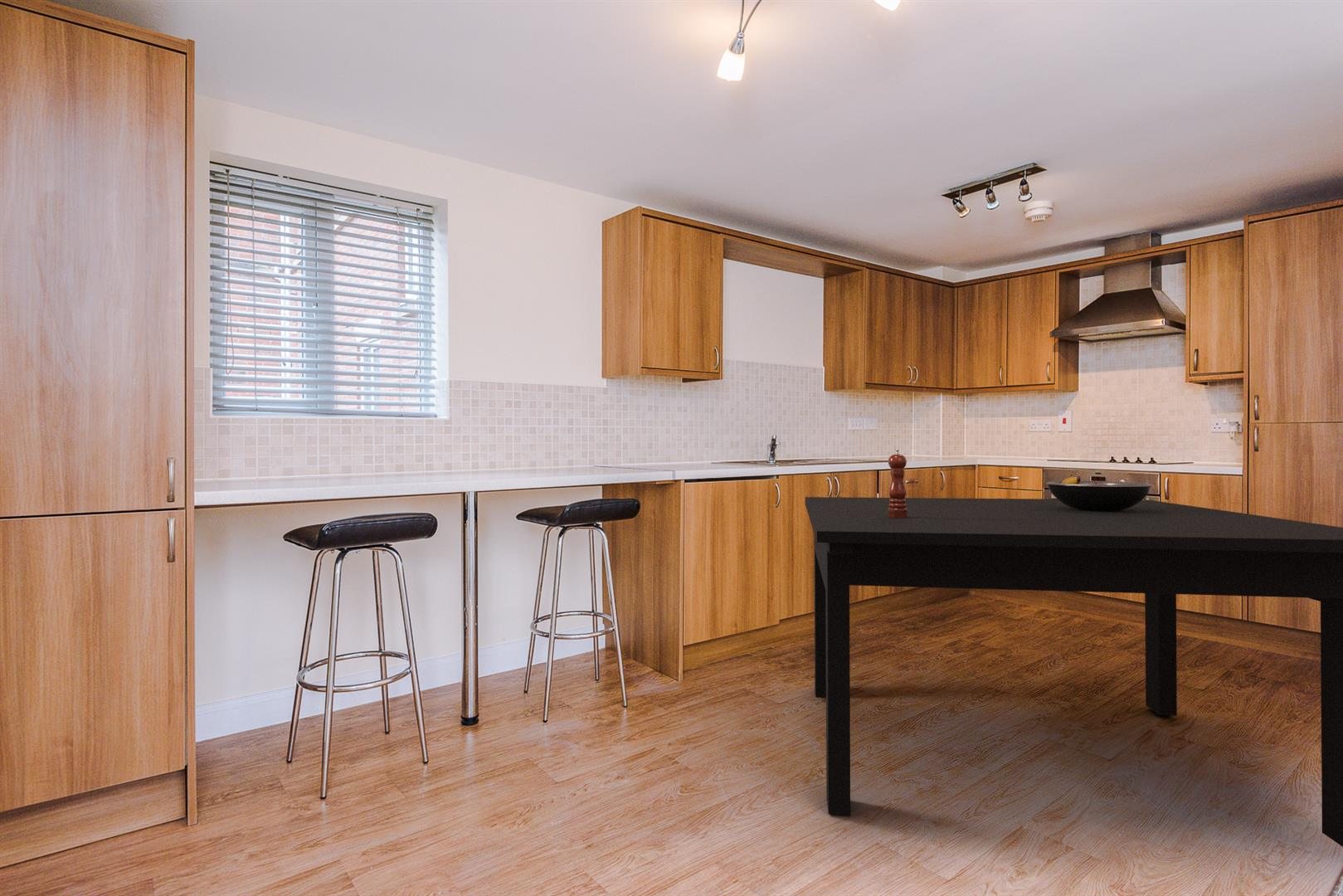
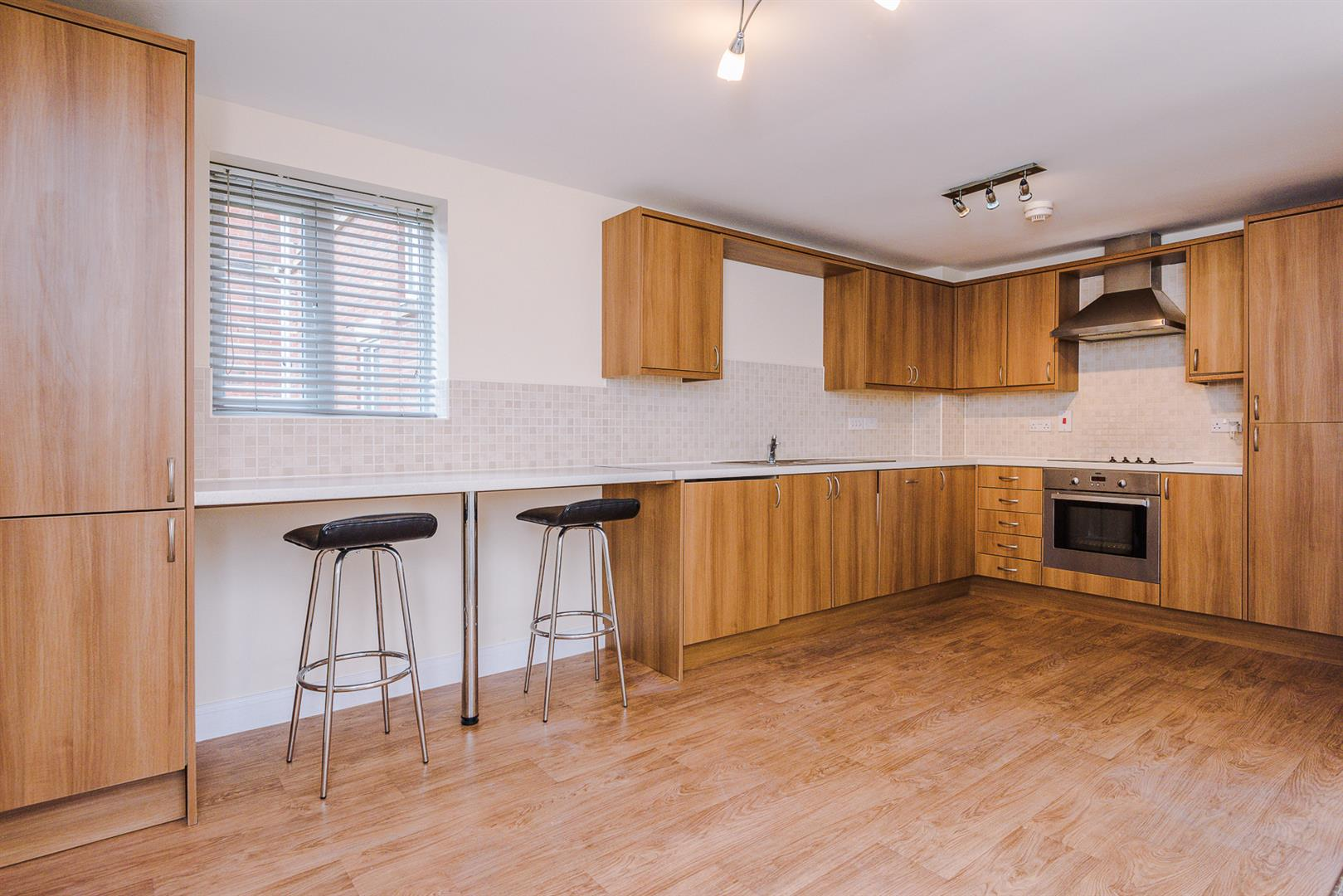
- dining table [805,496,1343,848]
- fruit bowl [1045,475,1154,511]
- pepper mill [888,449,907,519]
